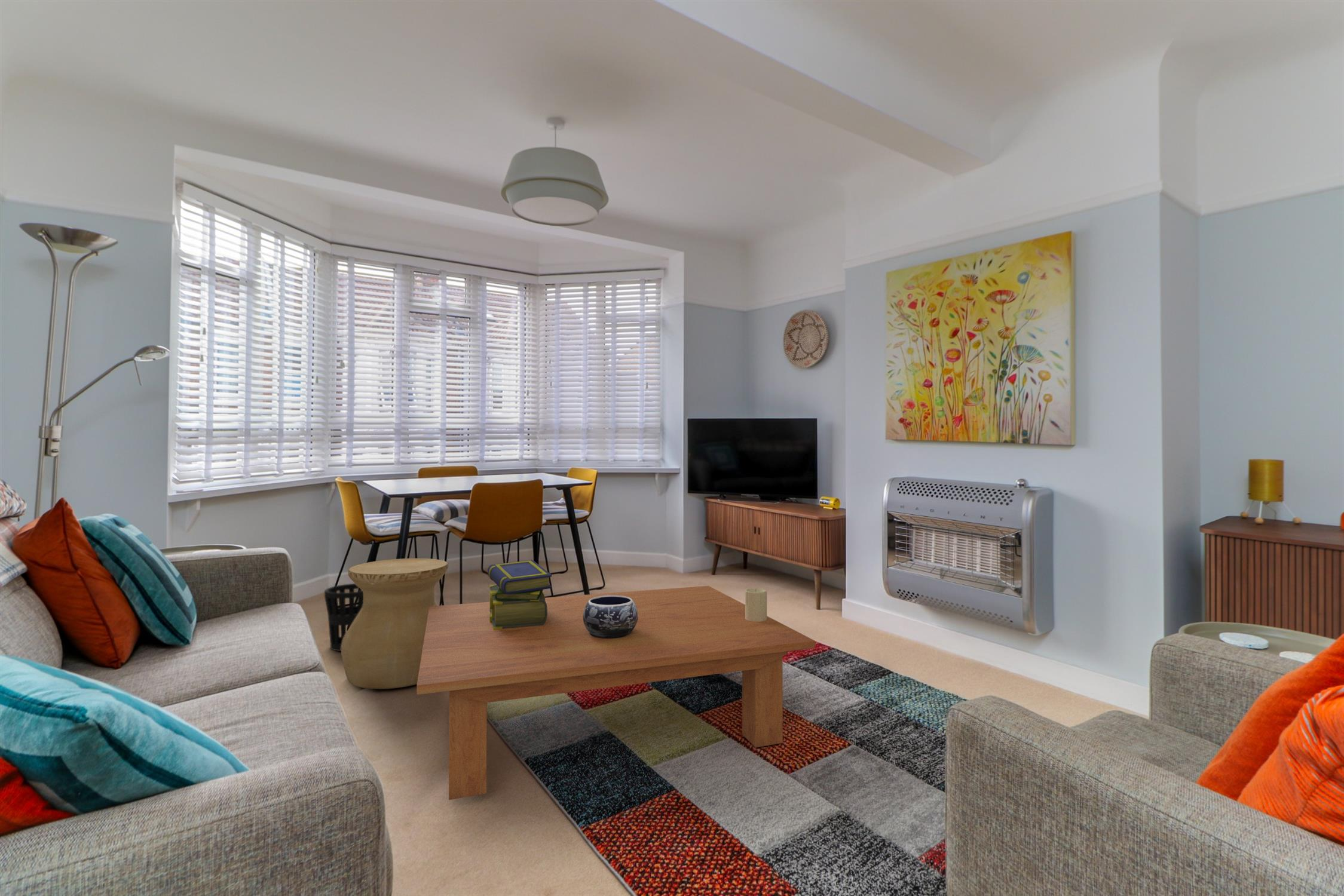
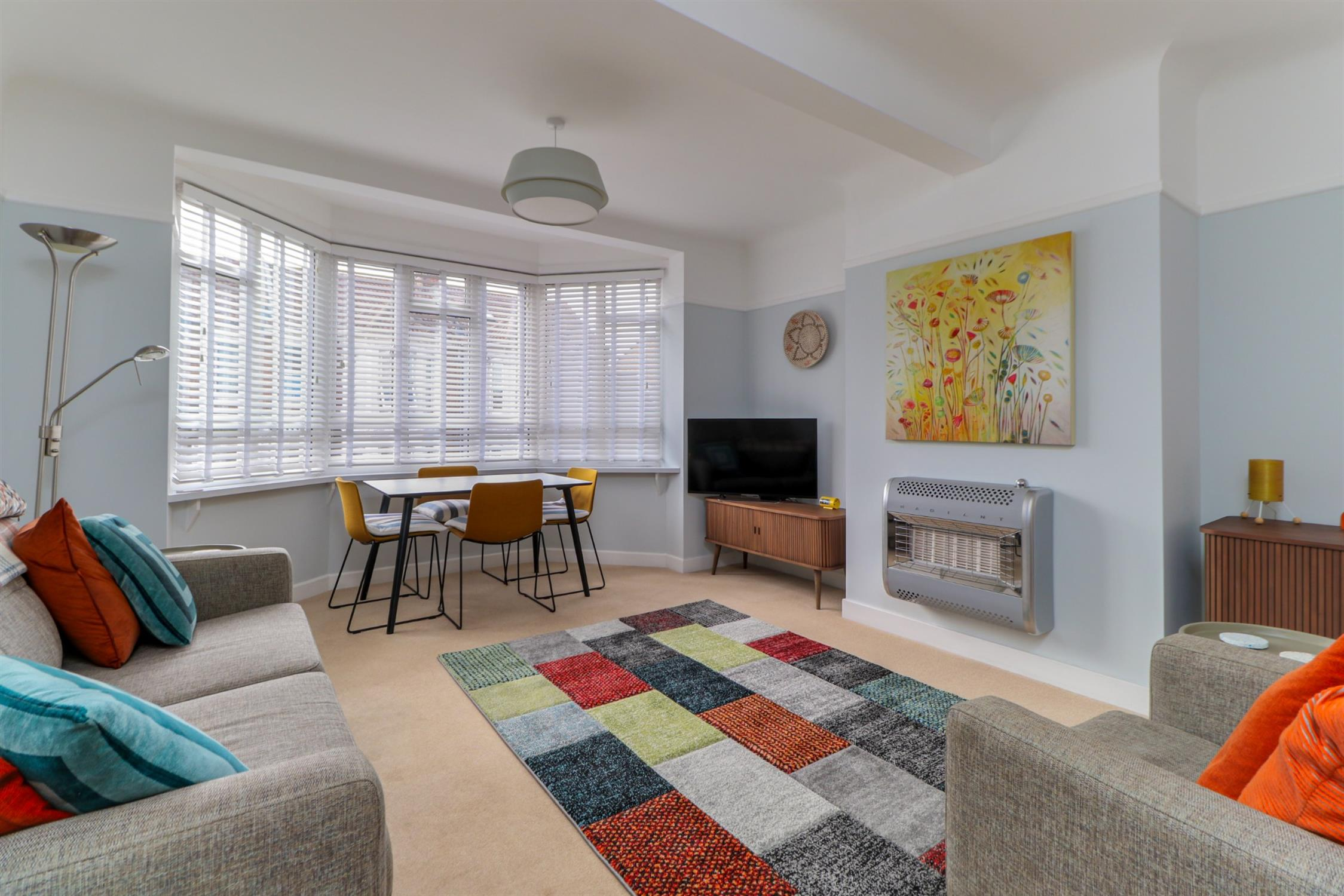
- wastebasket [324,583,363,652]
- decorative bowl [583,596,638,639]
- side table [341,558,449,690]
- candle [745,587,767,622]
- coffee table [416,585,816,800]
- stack of books [487,560,552,630]
